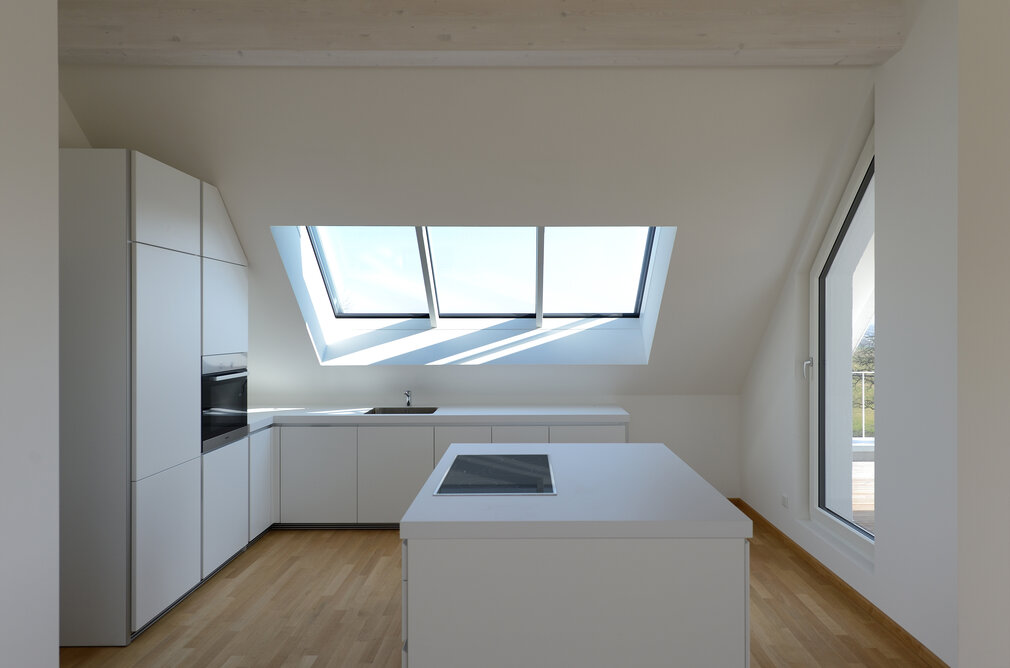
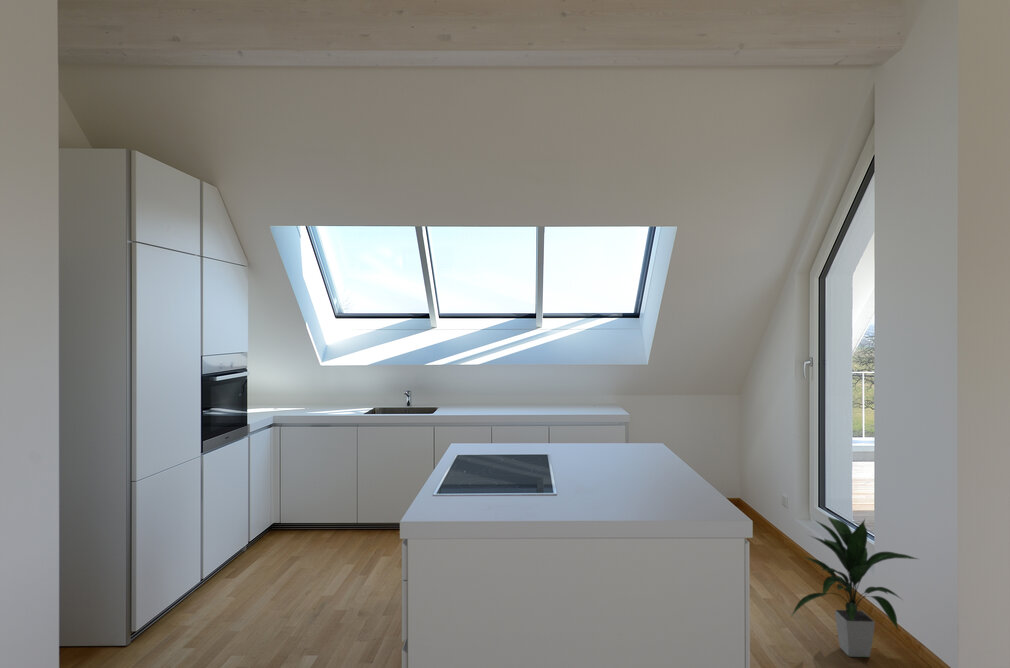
+ indoor plant [790,516,919,658]
